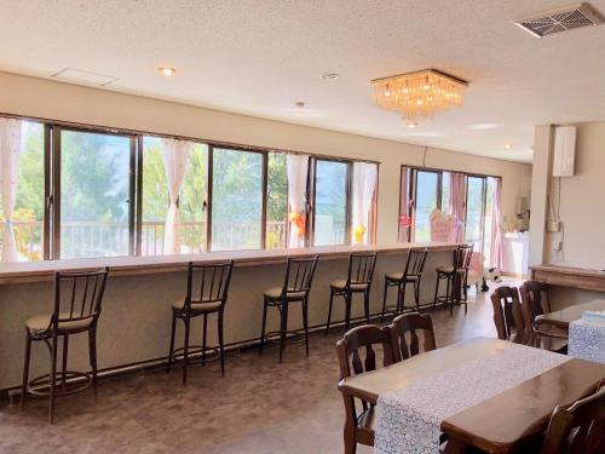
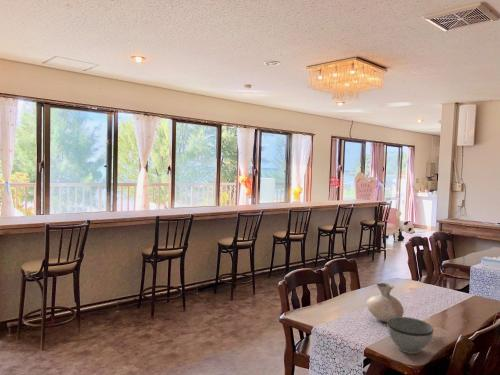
+ bowl [386,316,435,355]
+ vase [366,282,405,323]
